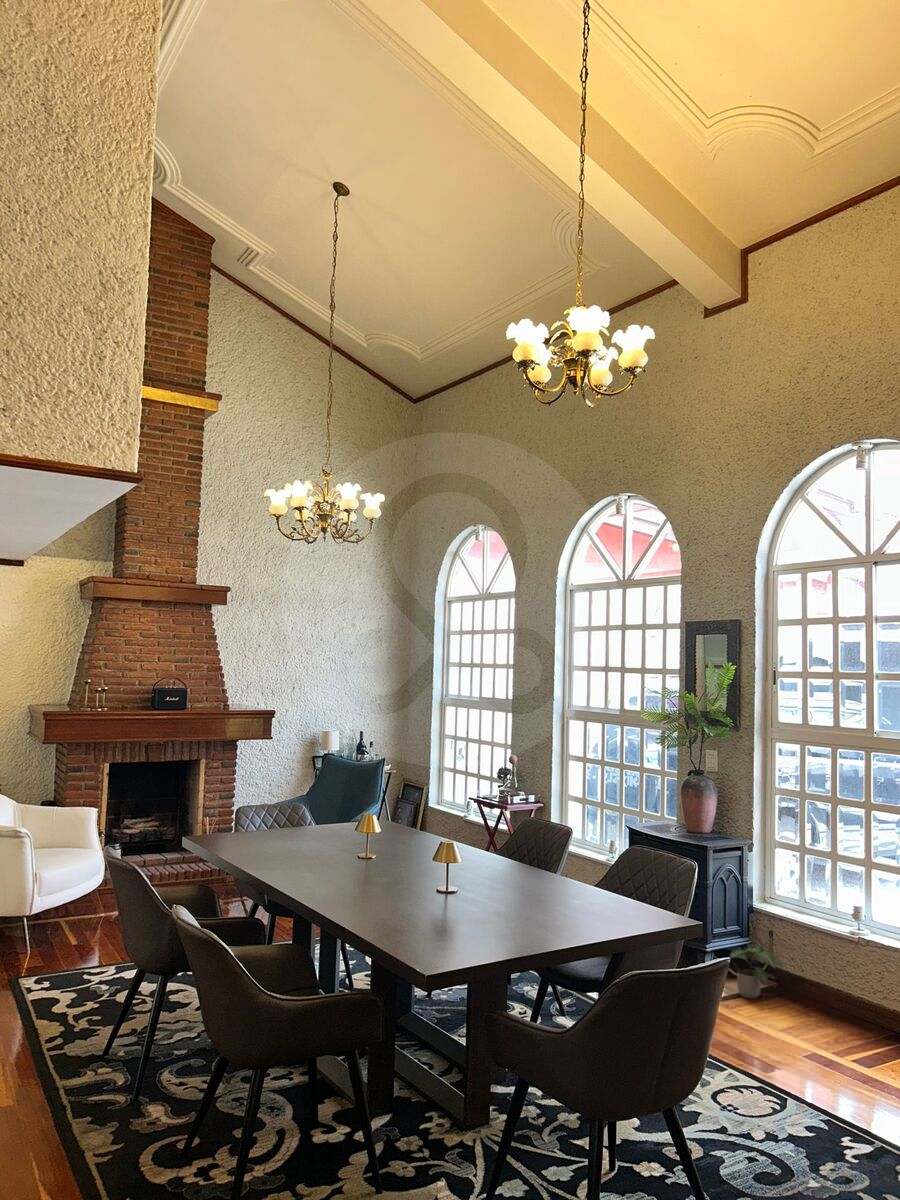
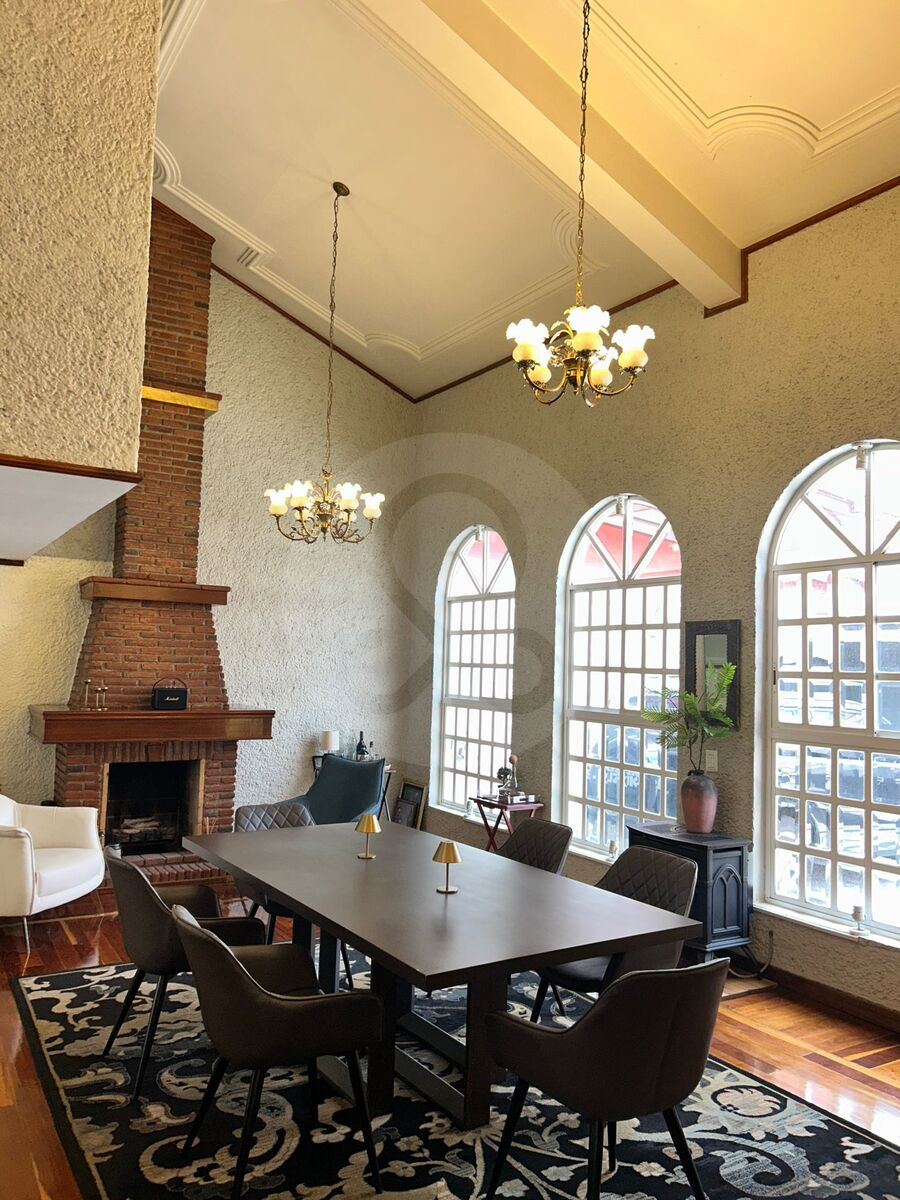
- potted plant [729,943,784,999]
